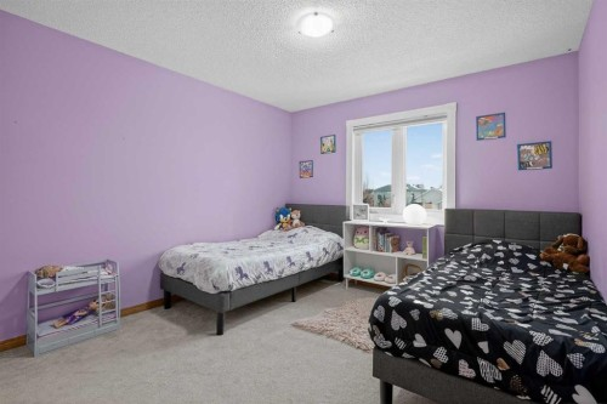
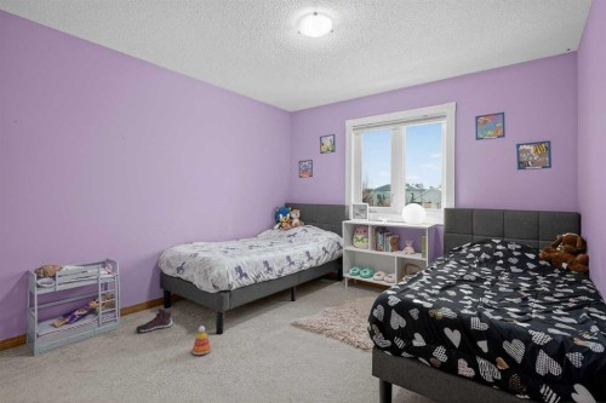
+ sneaker [135,307,173,333]
+ stacking toy [191,324,212,356]
